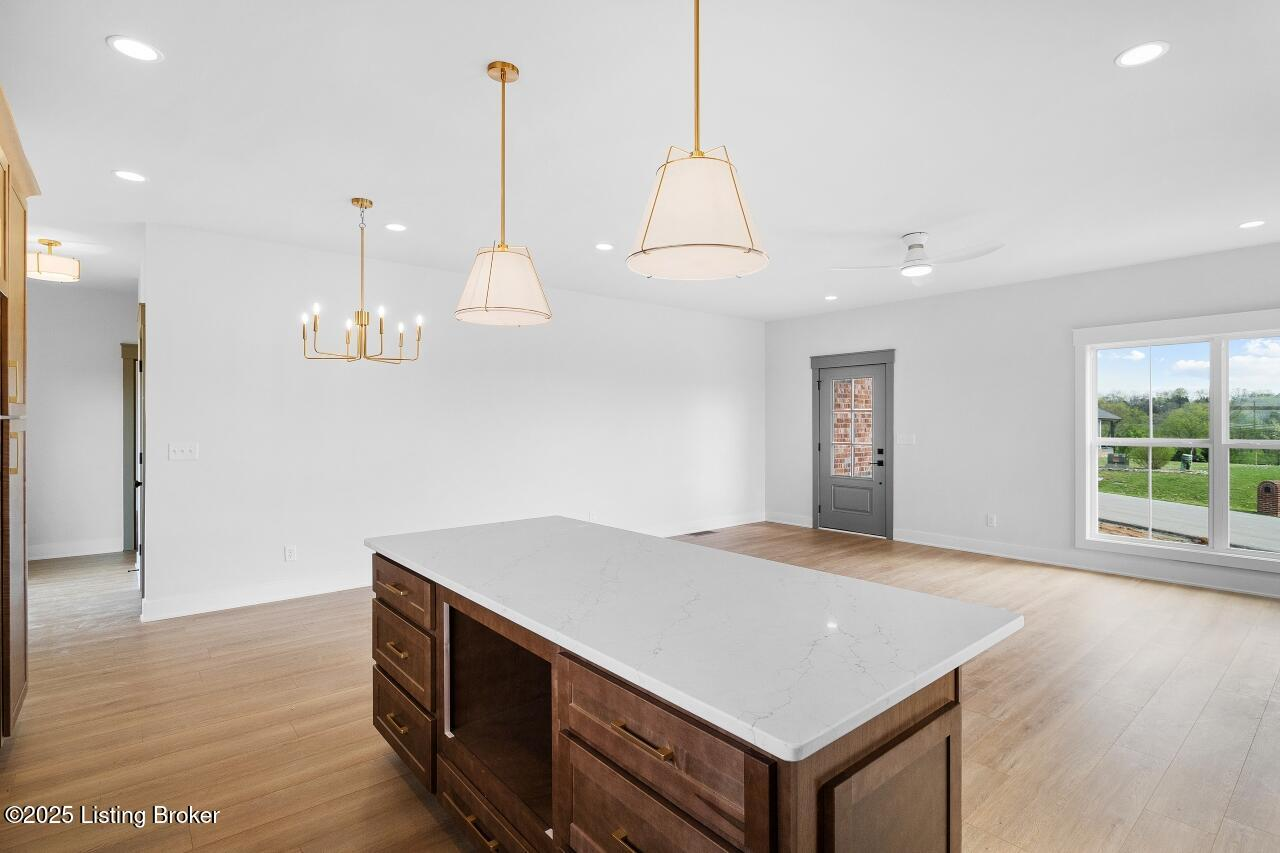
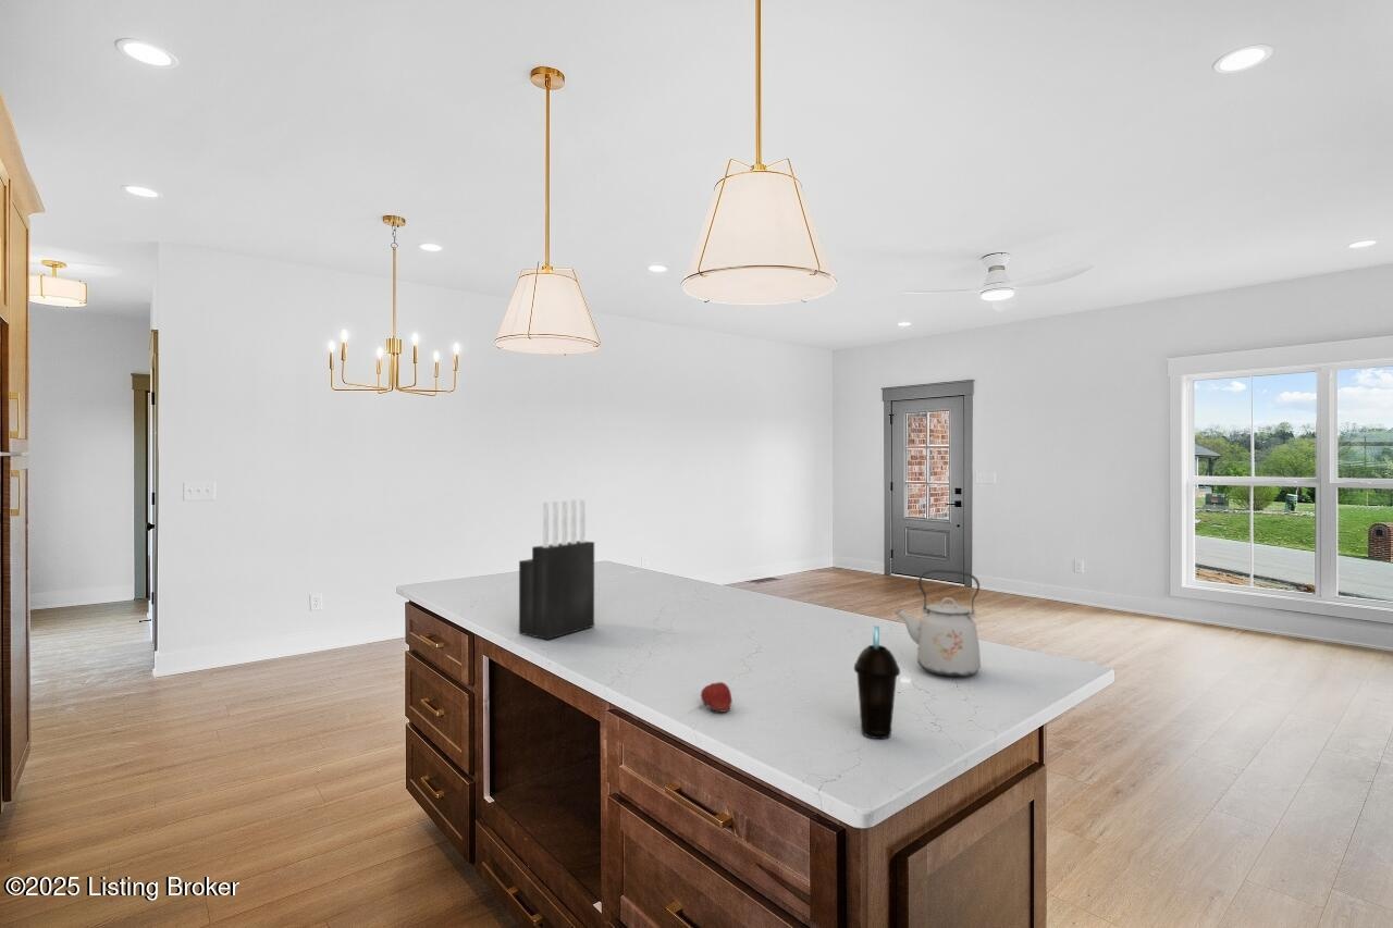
+ kettle [893,569,982,678]
+ fruit [700,681,734,714]
+ knife block [518,498,595,641]
+ cup [853,624,901,740]
